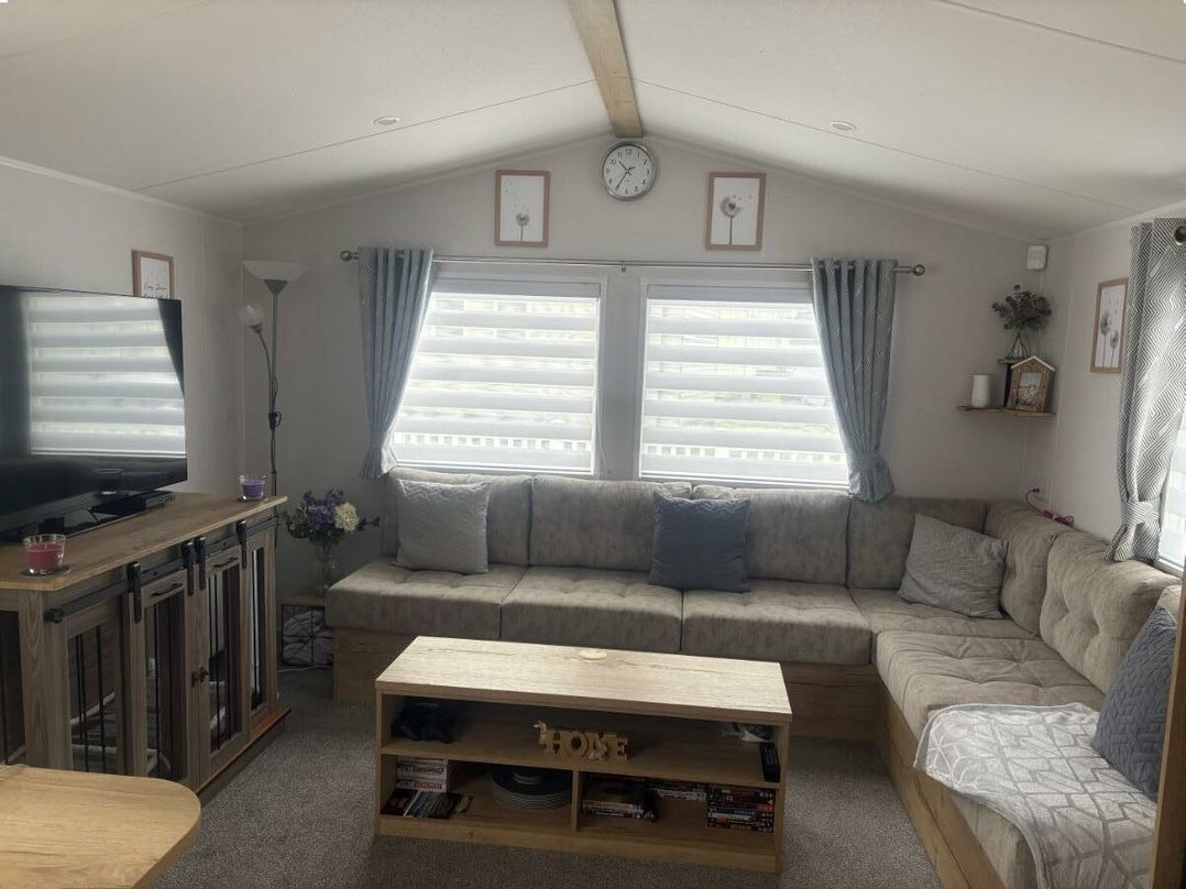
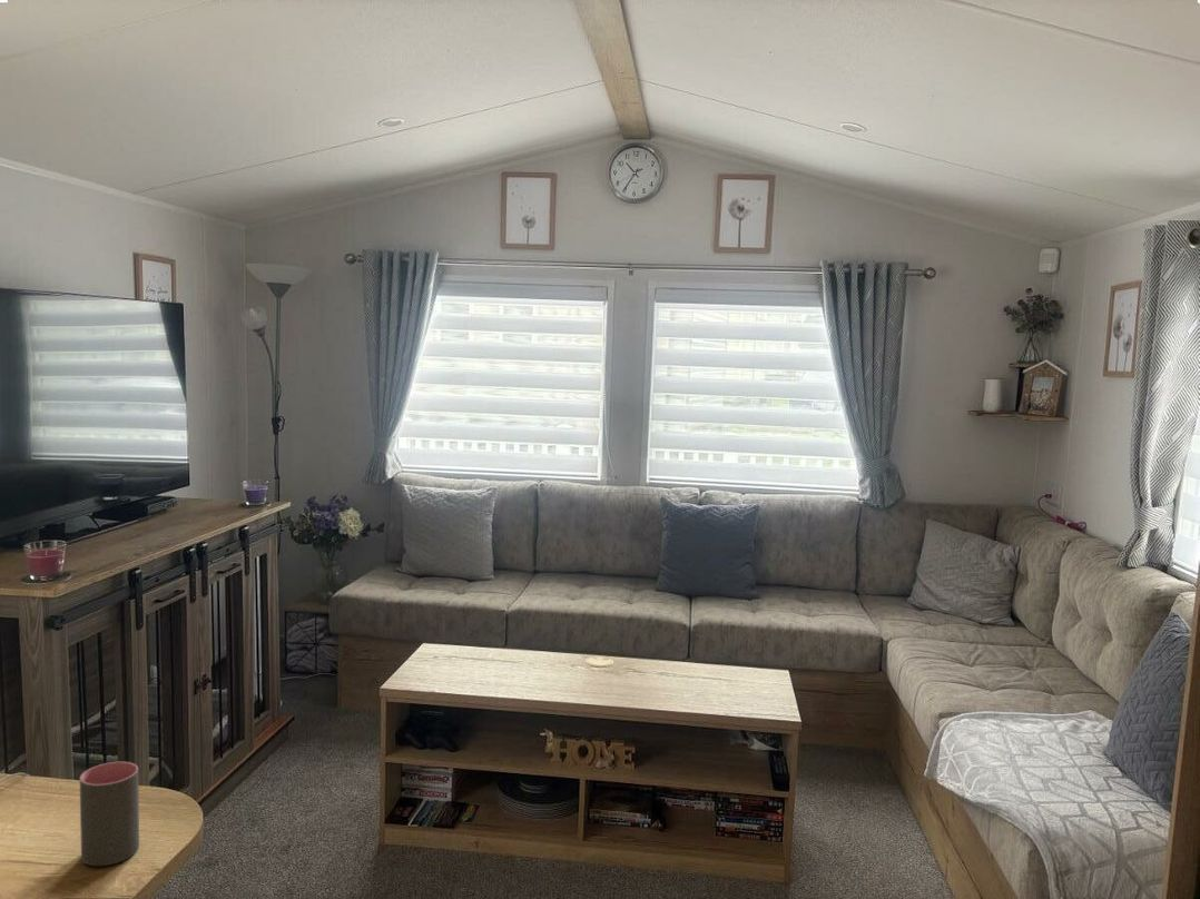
+ cup [79,761,140,867]
